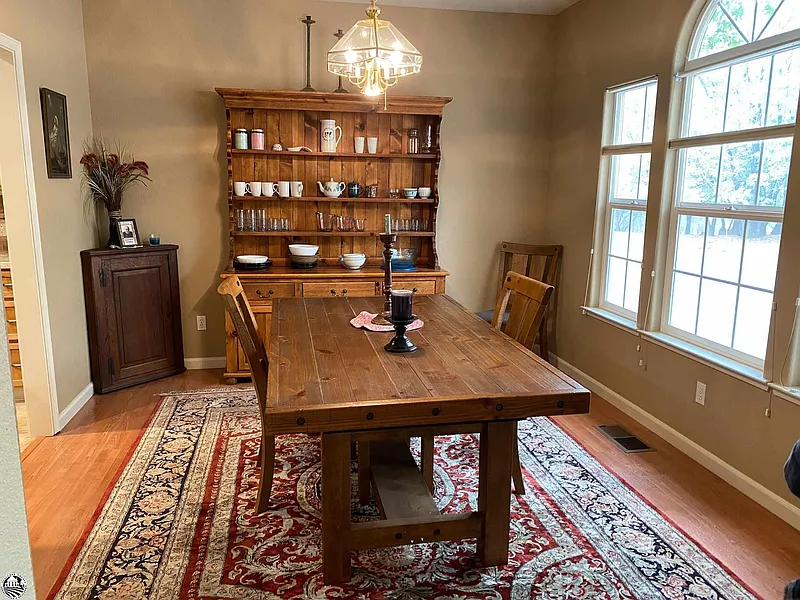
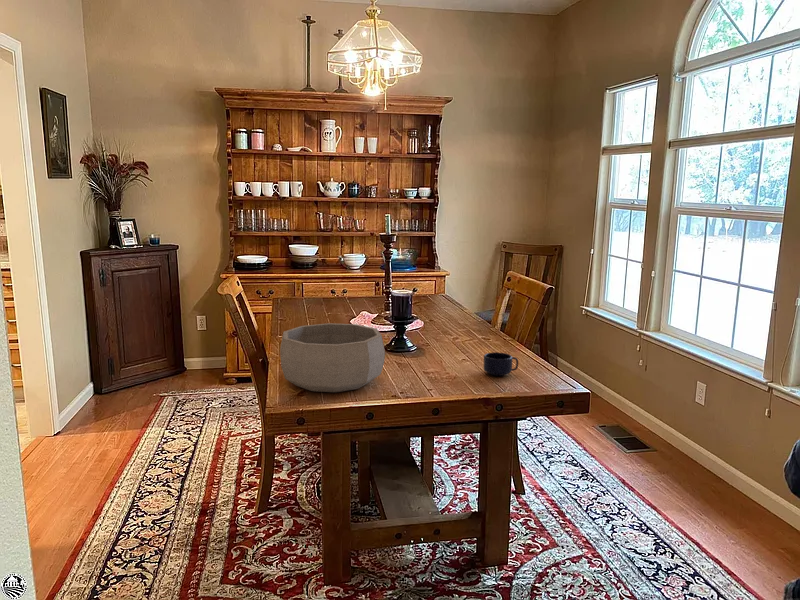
+ decorative bowl [279,322,386,393]
+ mug [483,351,519,377]
